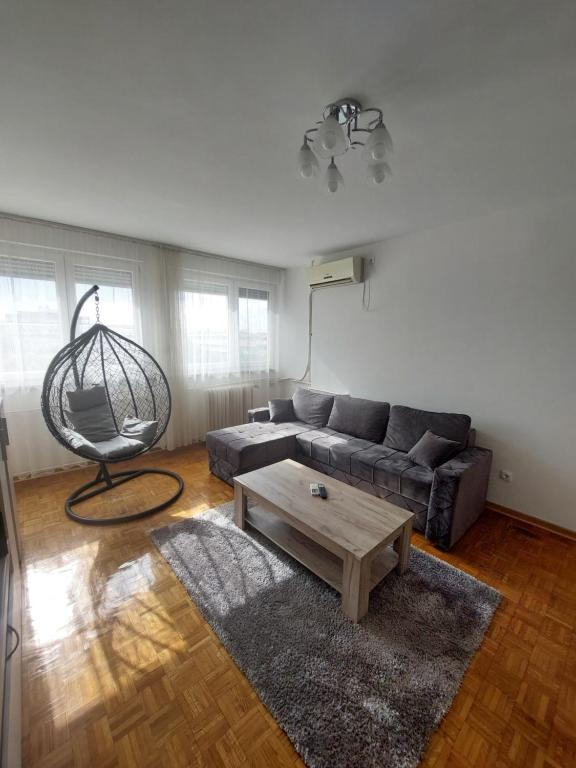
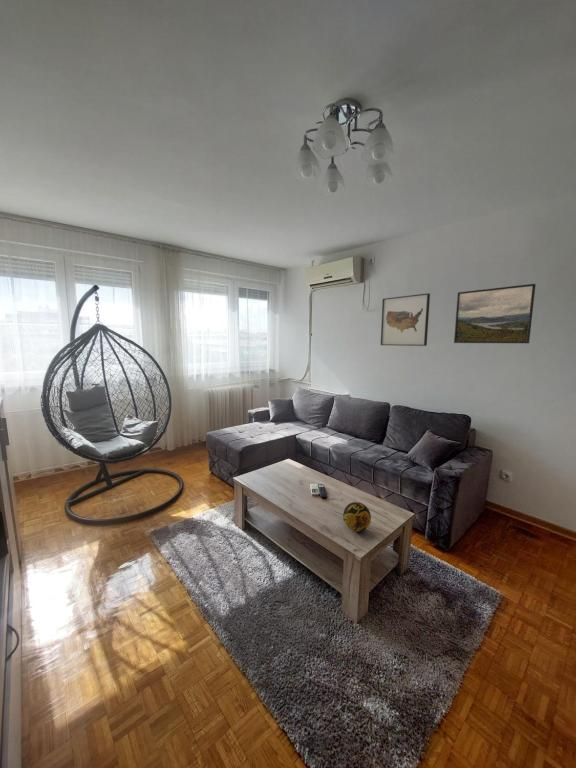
+ wall art [380,292,431,347]
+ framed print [453,283,537,344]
+ decorative orb [342,501,372,532]
